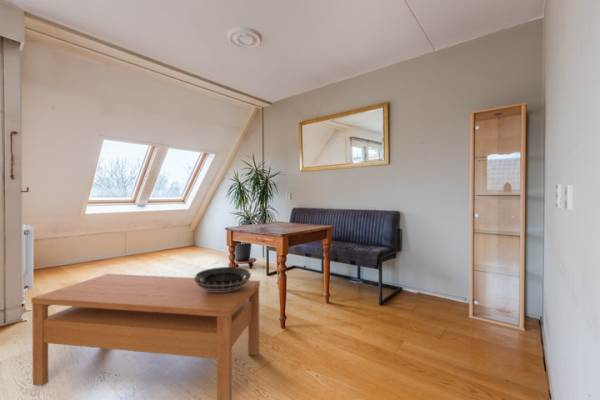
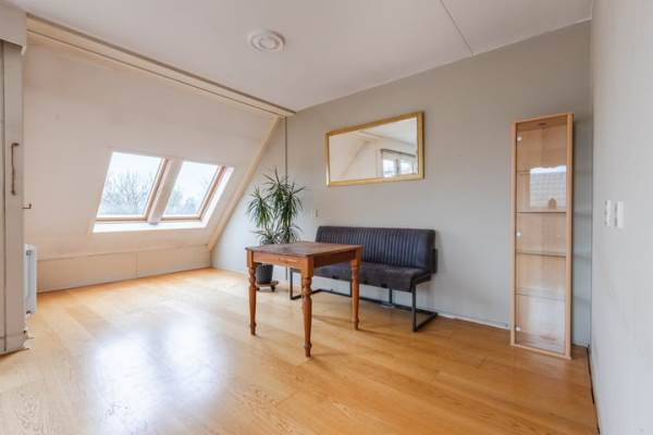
- coffee table [30,273,261,400]
- decorative bowl [193,266,252,292]
